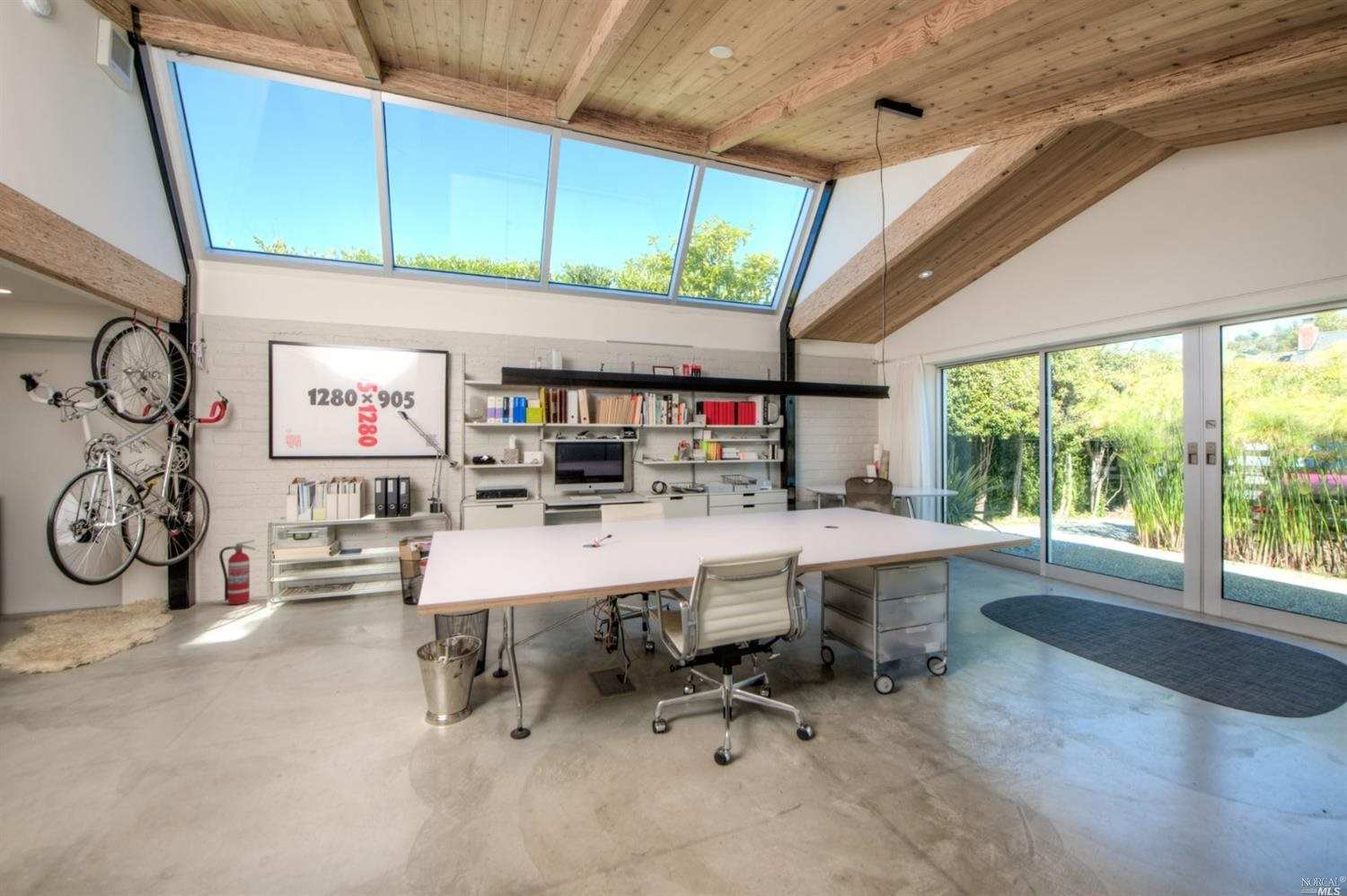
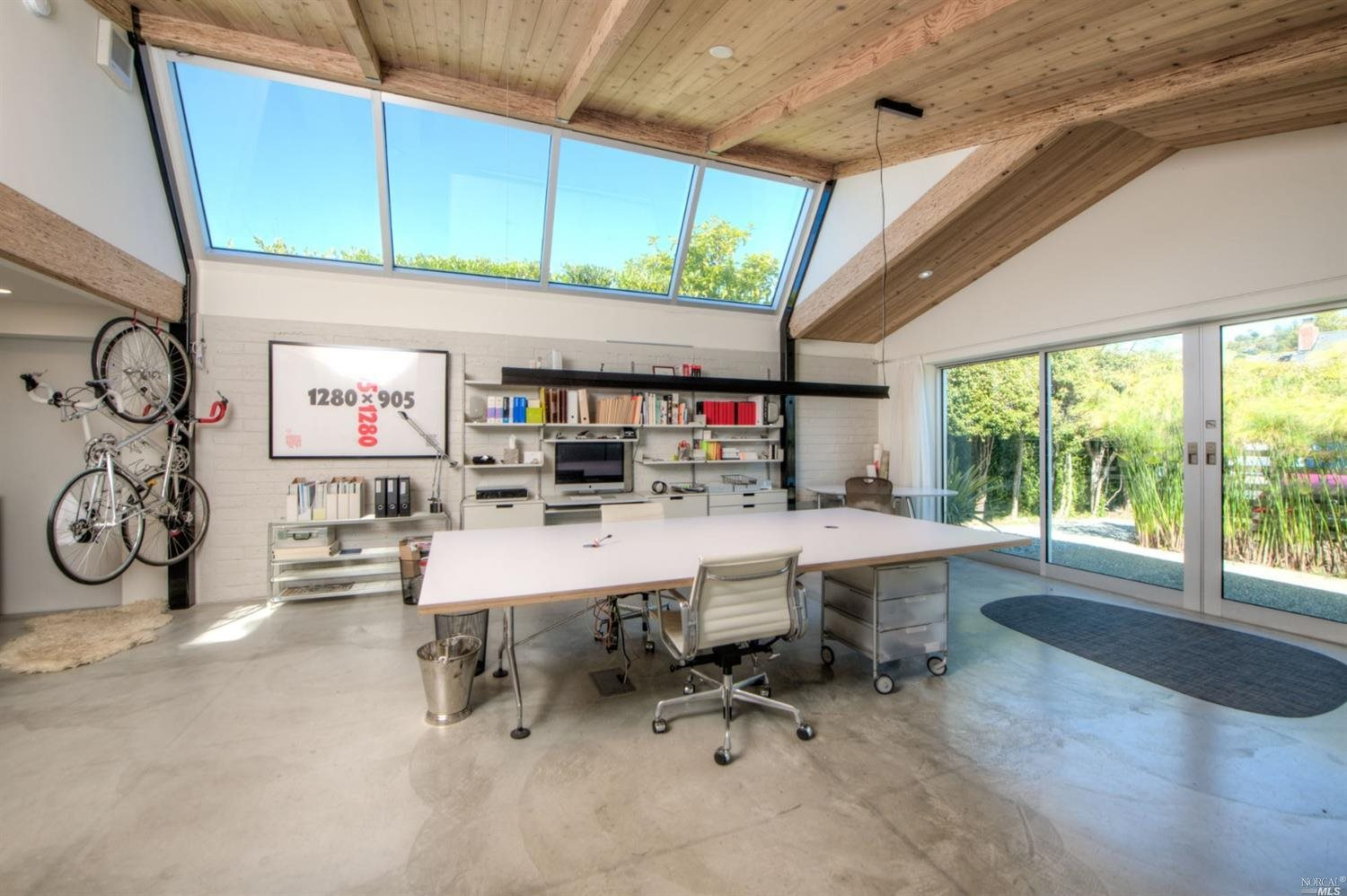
- fire extinguisher [218,539,257,605]
